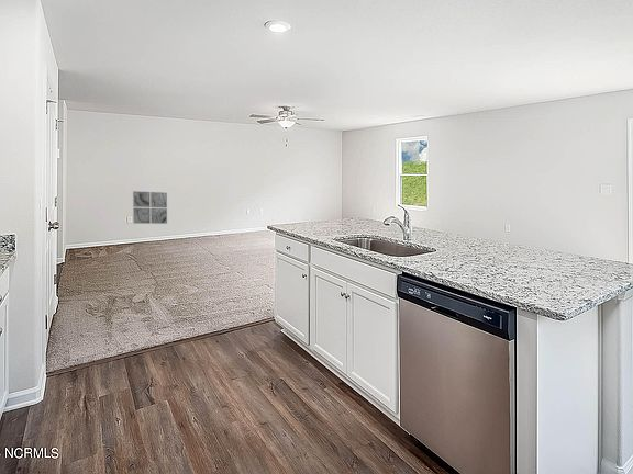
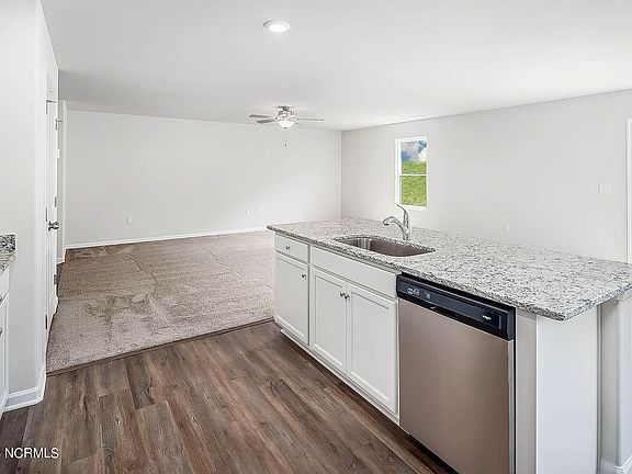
- wall art [132,190,168,225]
